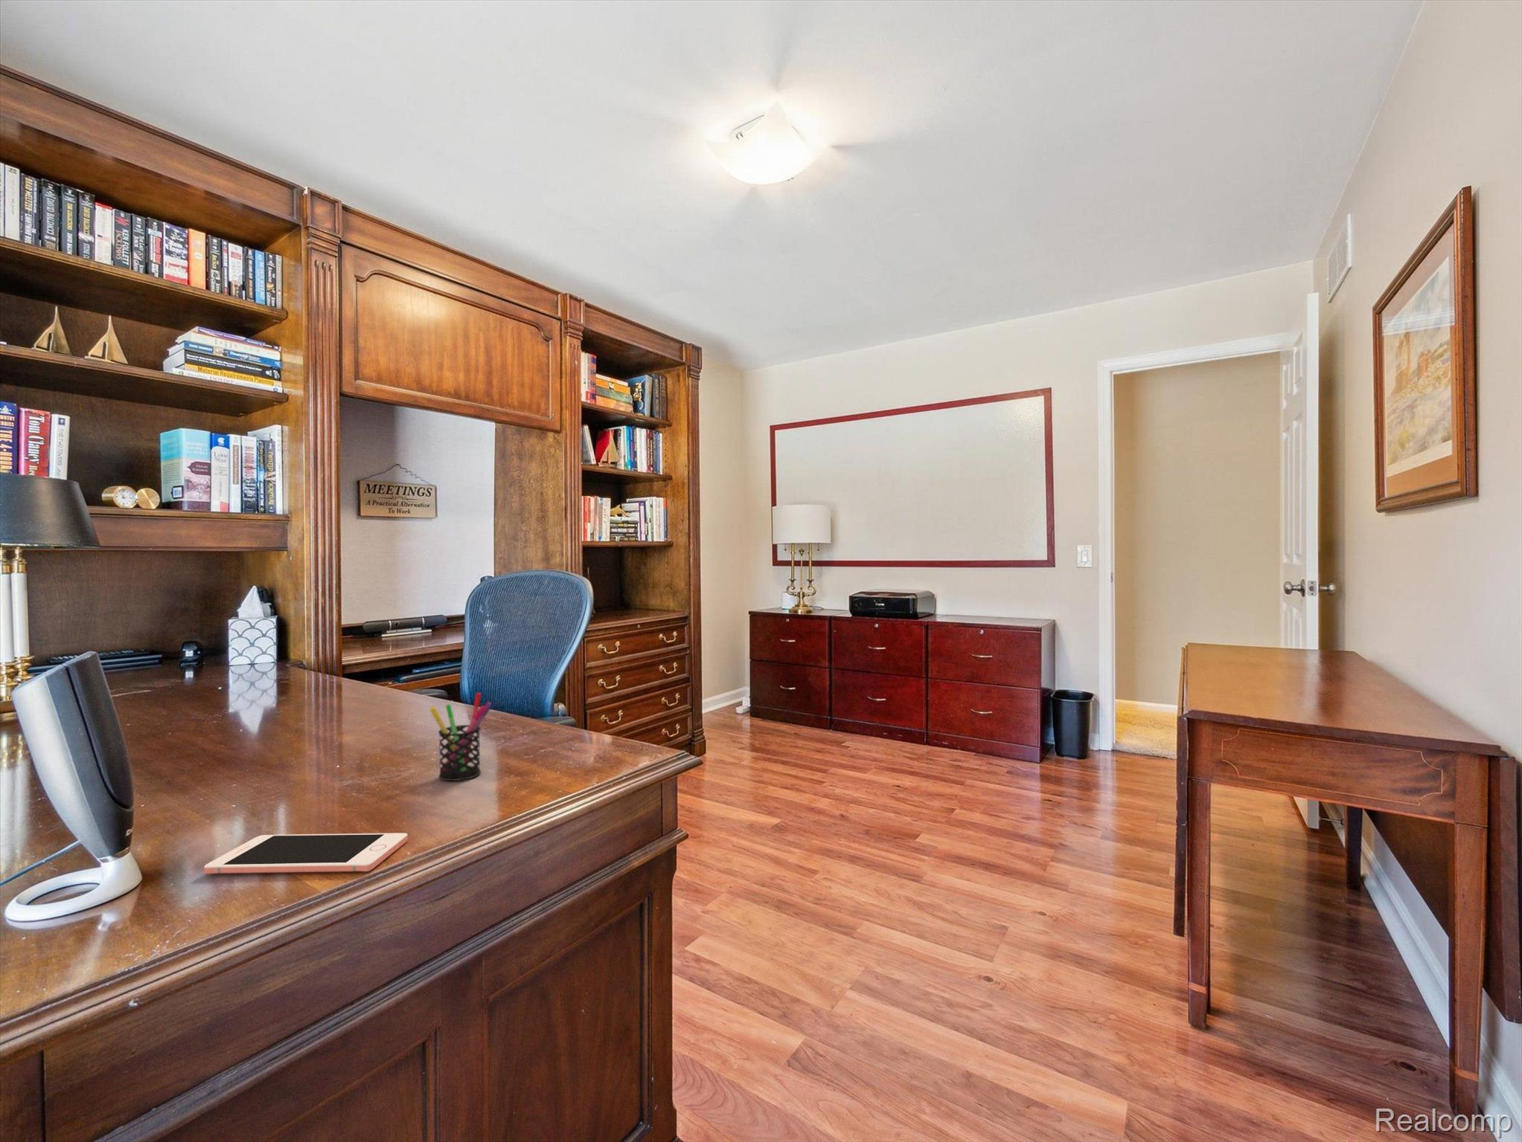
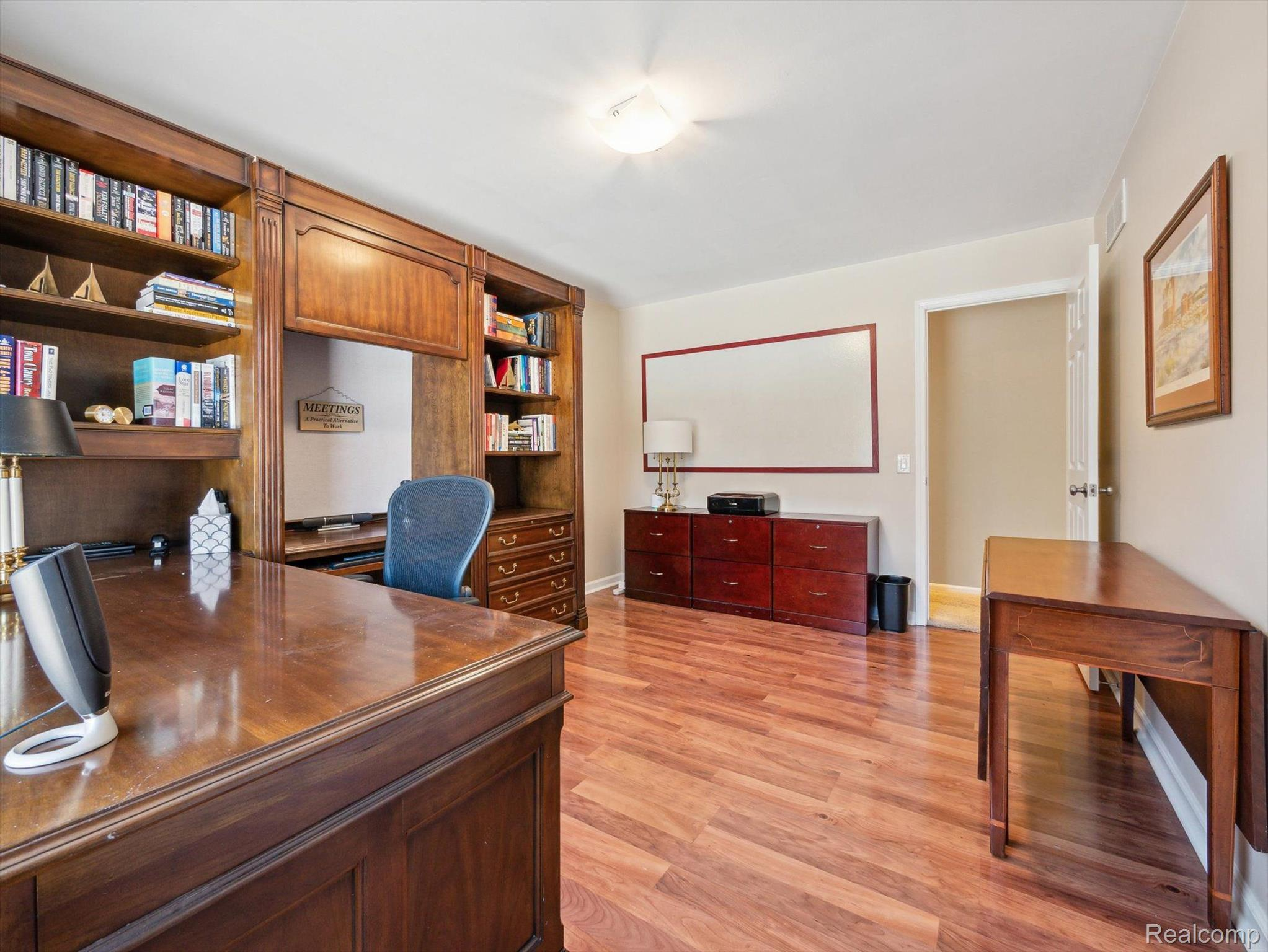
- pen holder [430,692,492,781]
- cell phone [203,833,408,874]
